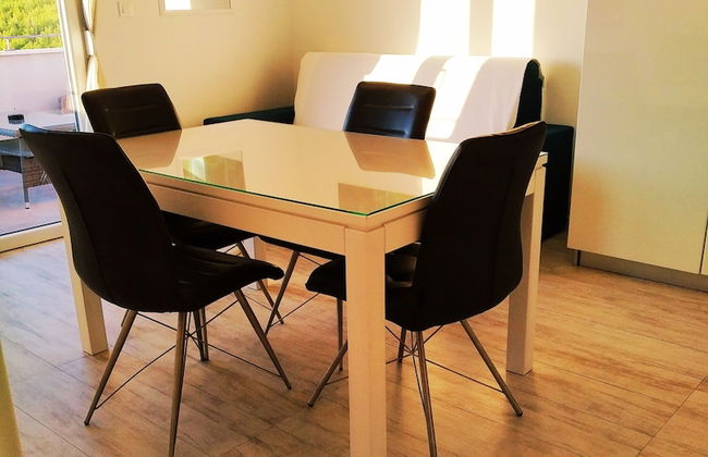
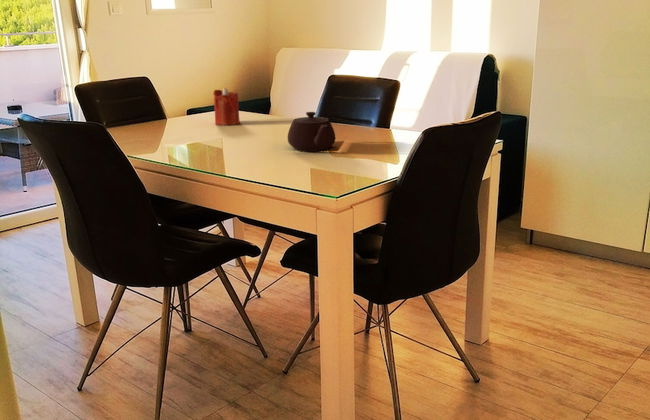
+ candle [212,87,241,127]
+ teapot [287,111,336,153]
